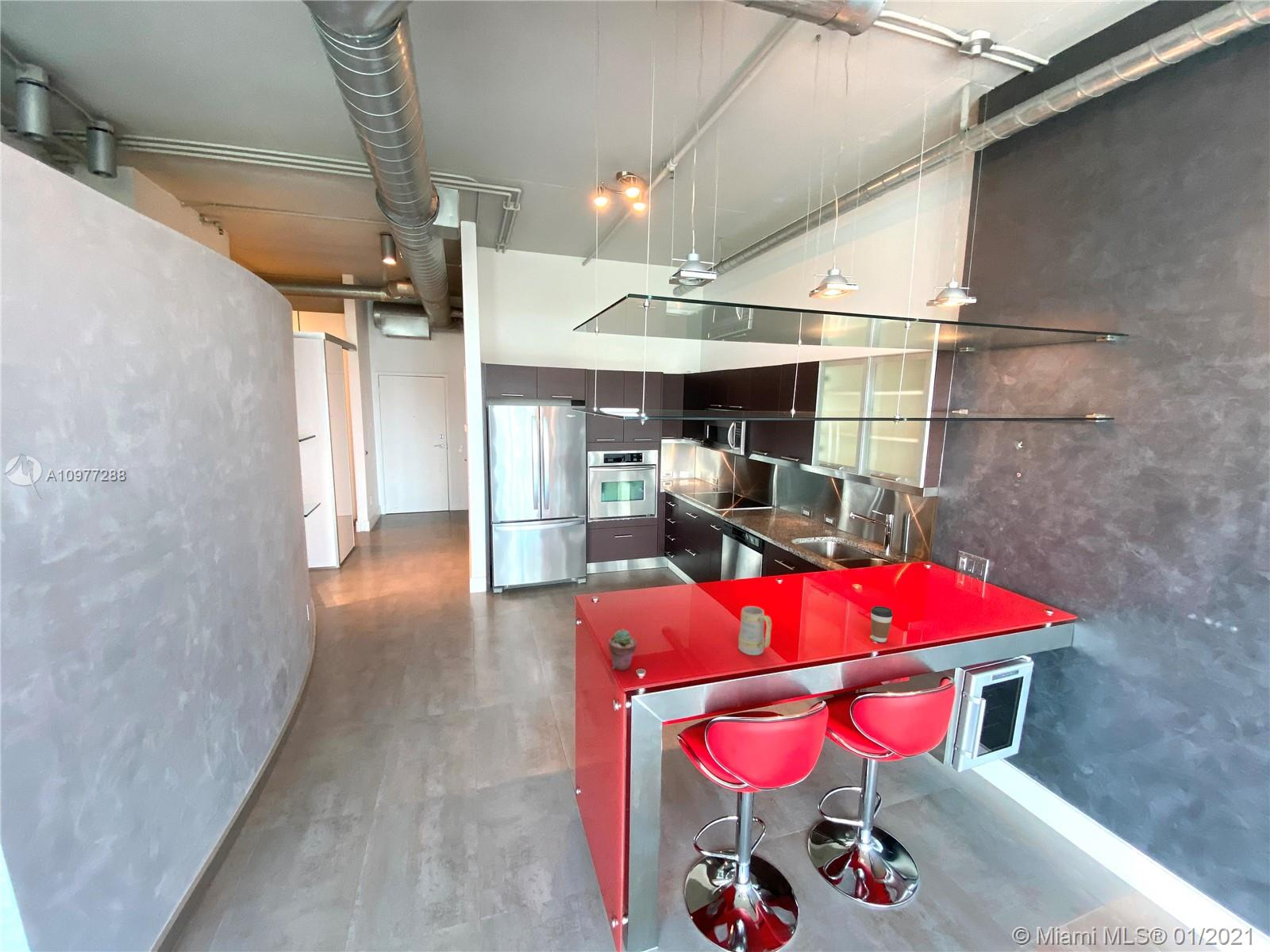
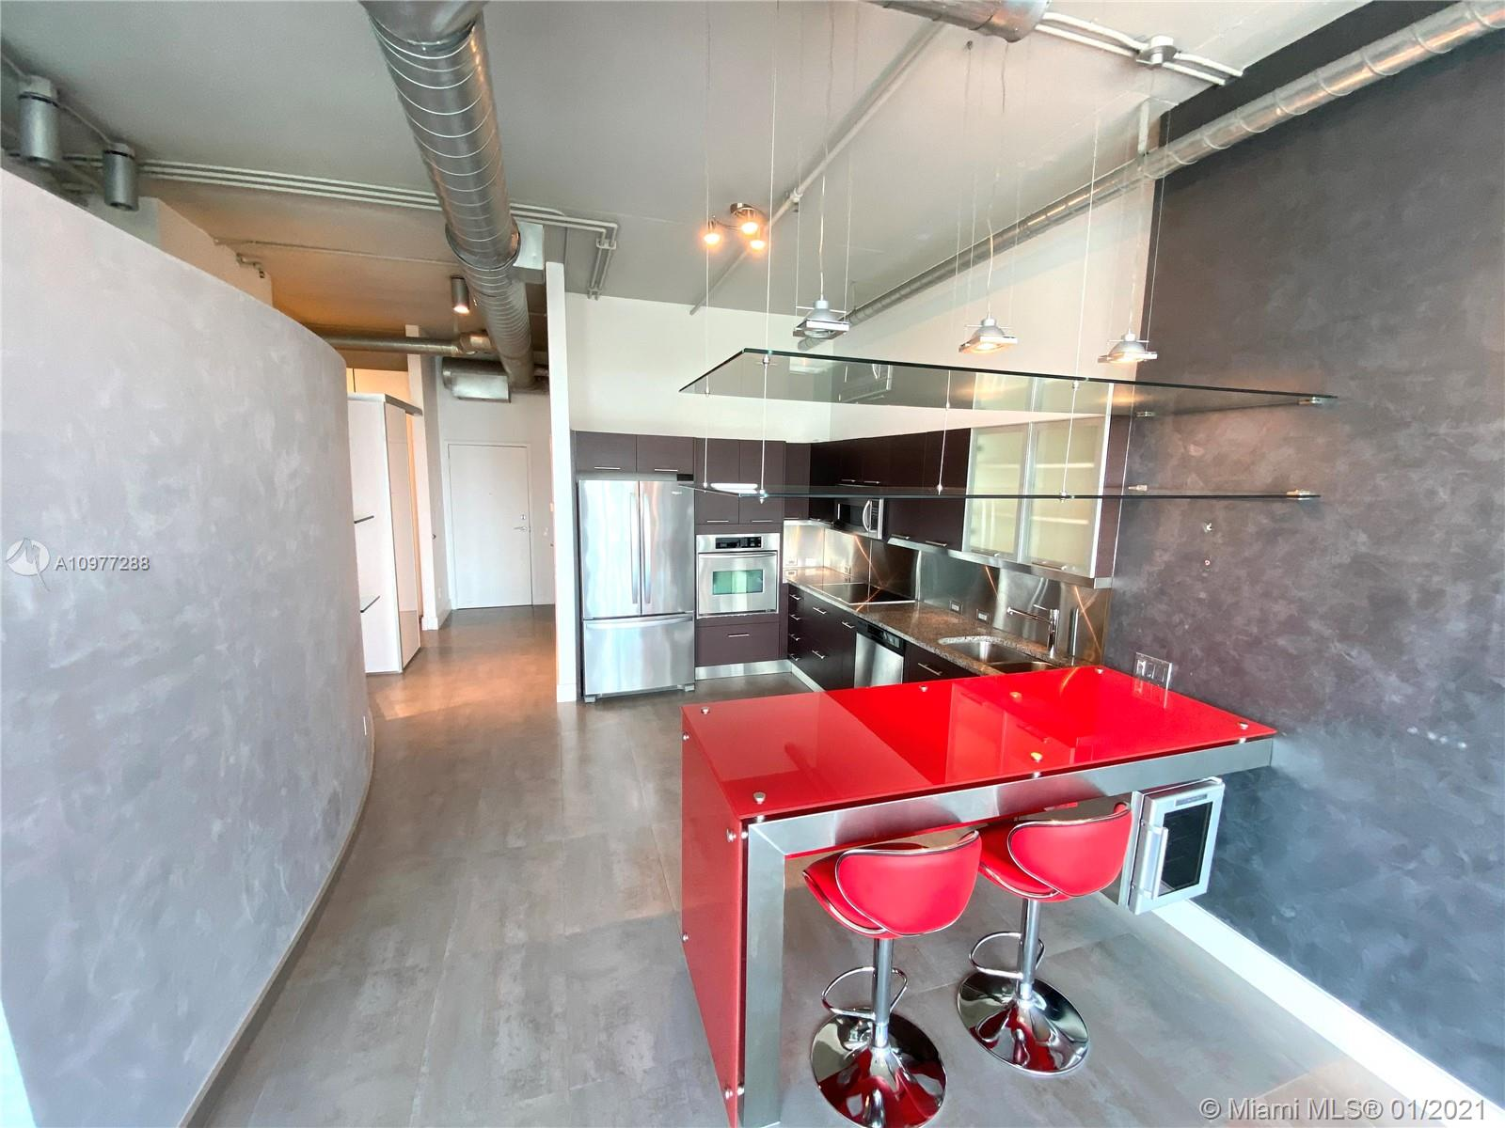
- coffee cup [870,605,894,643]
- potted succulent [608,628,637,671]
- mug [737,605,772,656]
